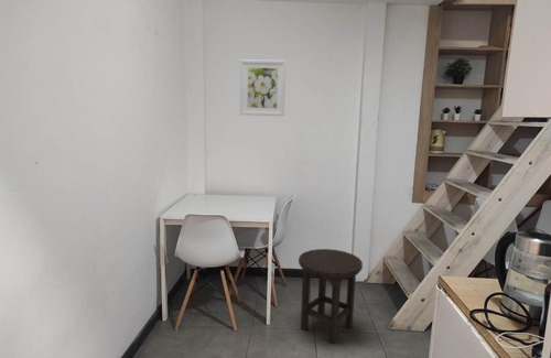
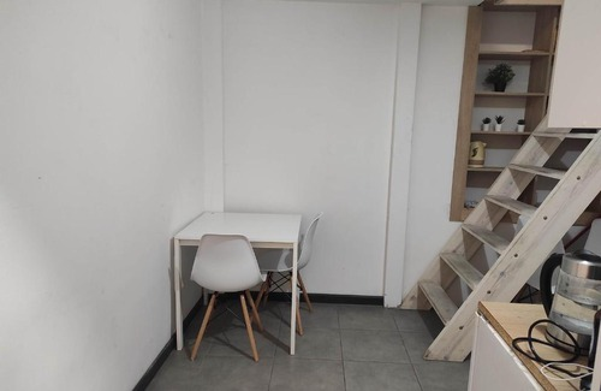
- stool [298,248,364,345]
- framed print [239,58,287,117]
